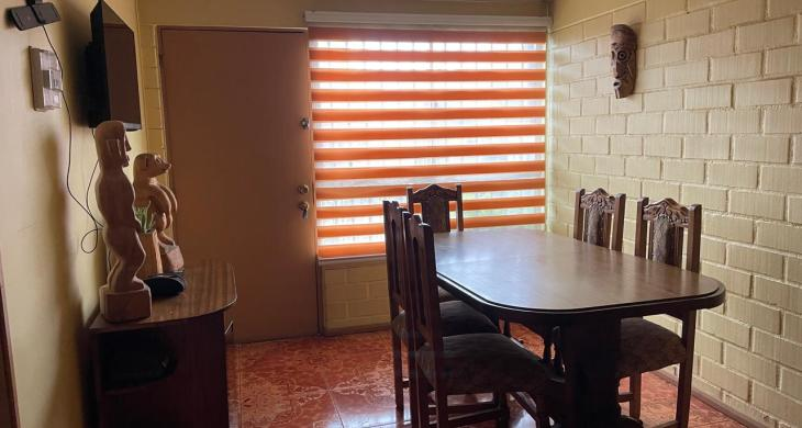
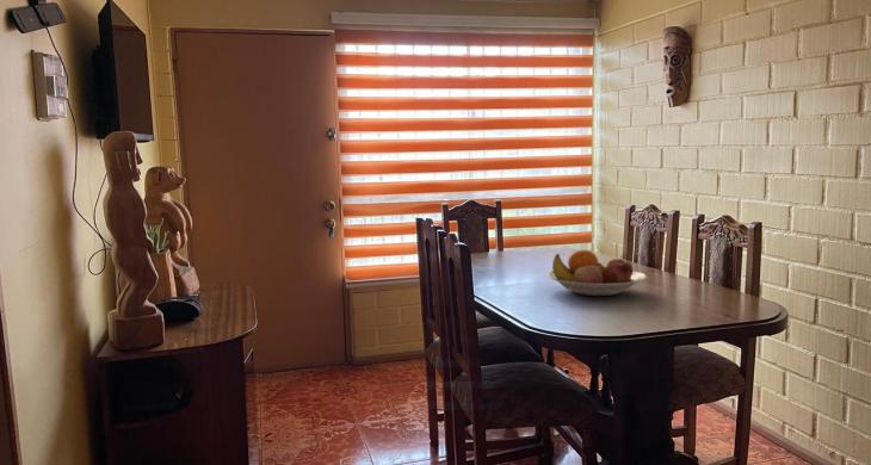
+ fruit bowl [546,249,648,297]
